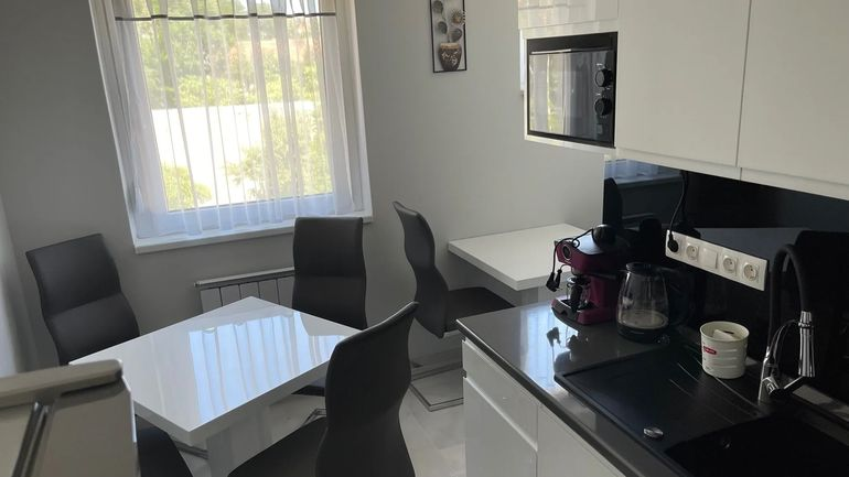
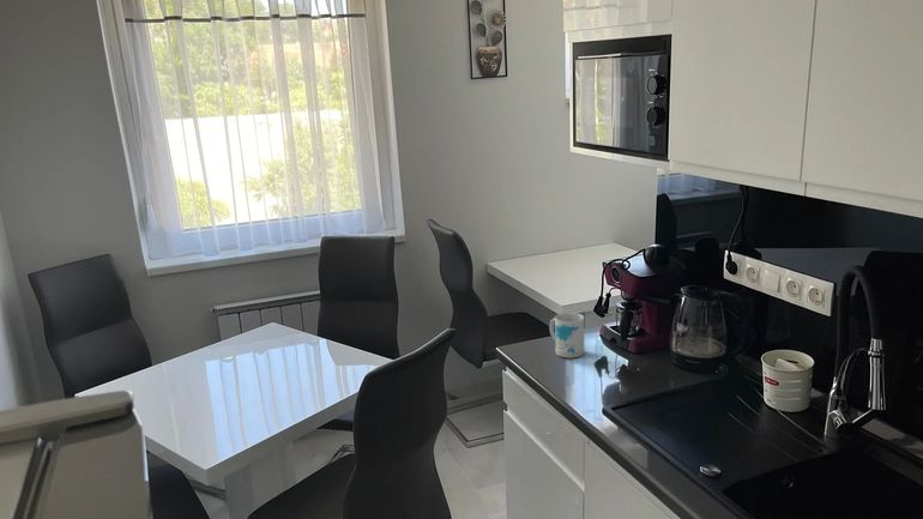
+ mug [548,312,585,358]
